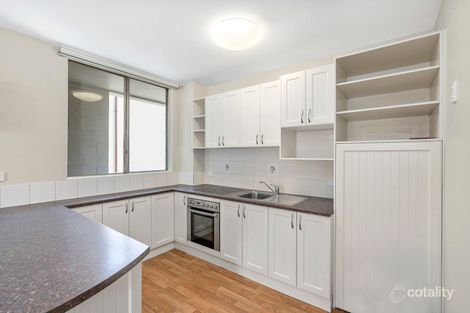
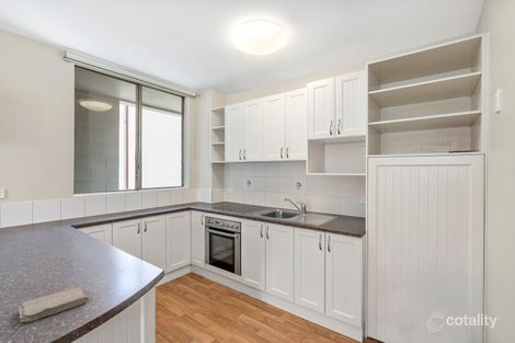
+ washcloth [16,286,90,323]
